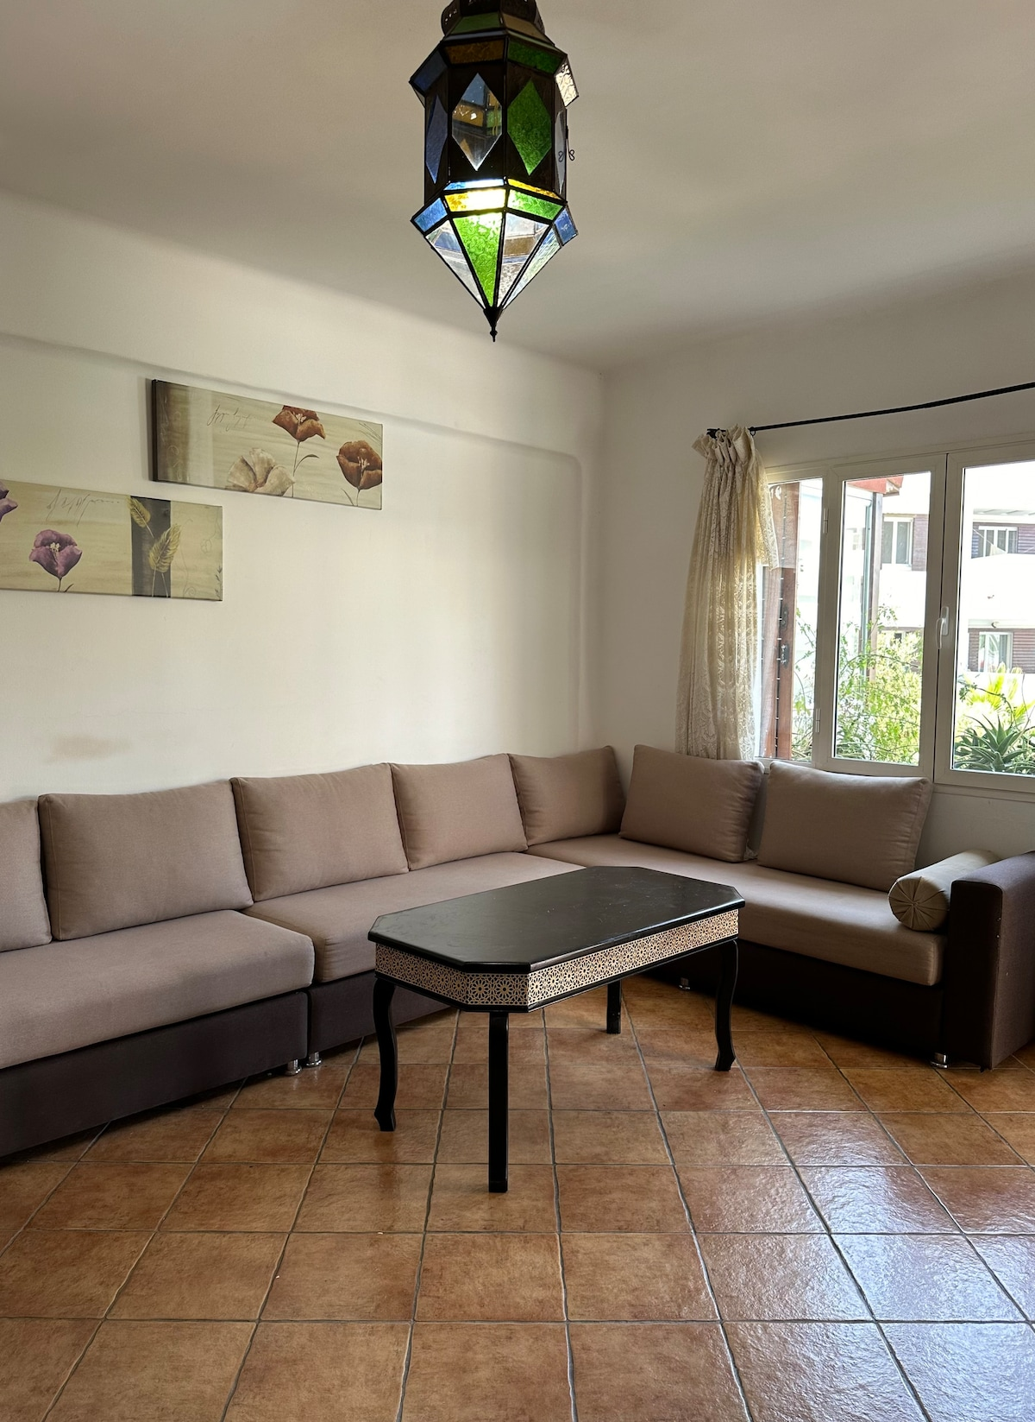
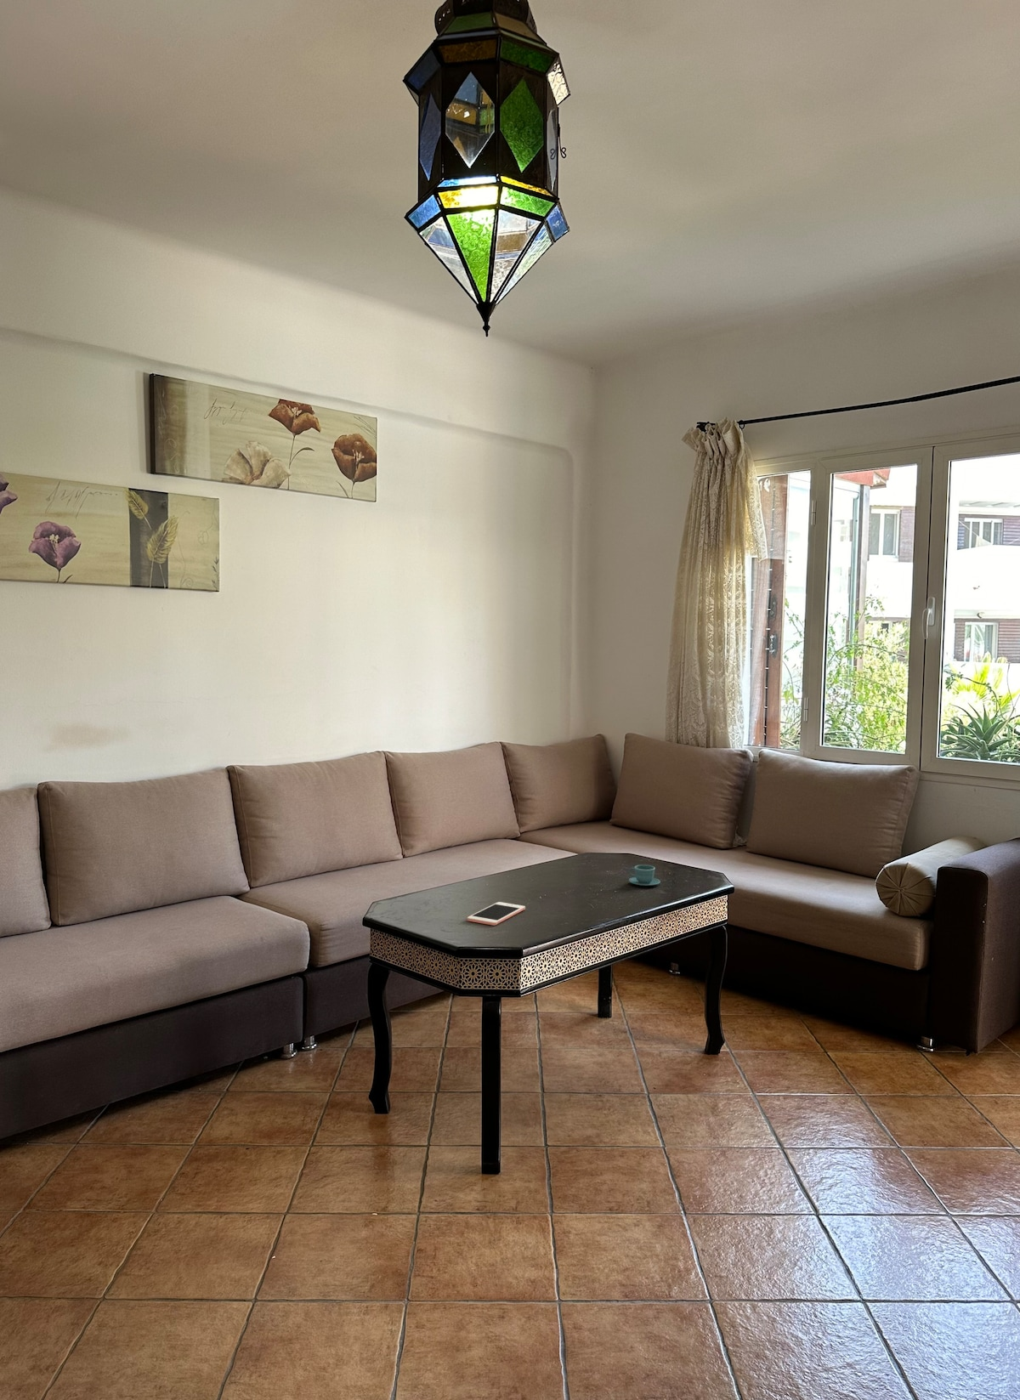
+ teacup [629,864,661,887]
+ cell phone [467,901,526,926]
